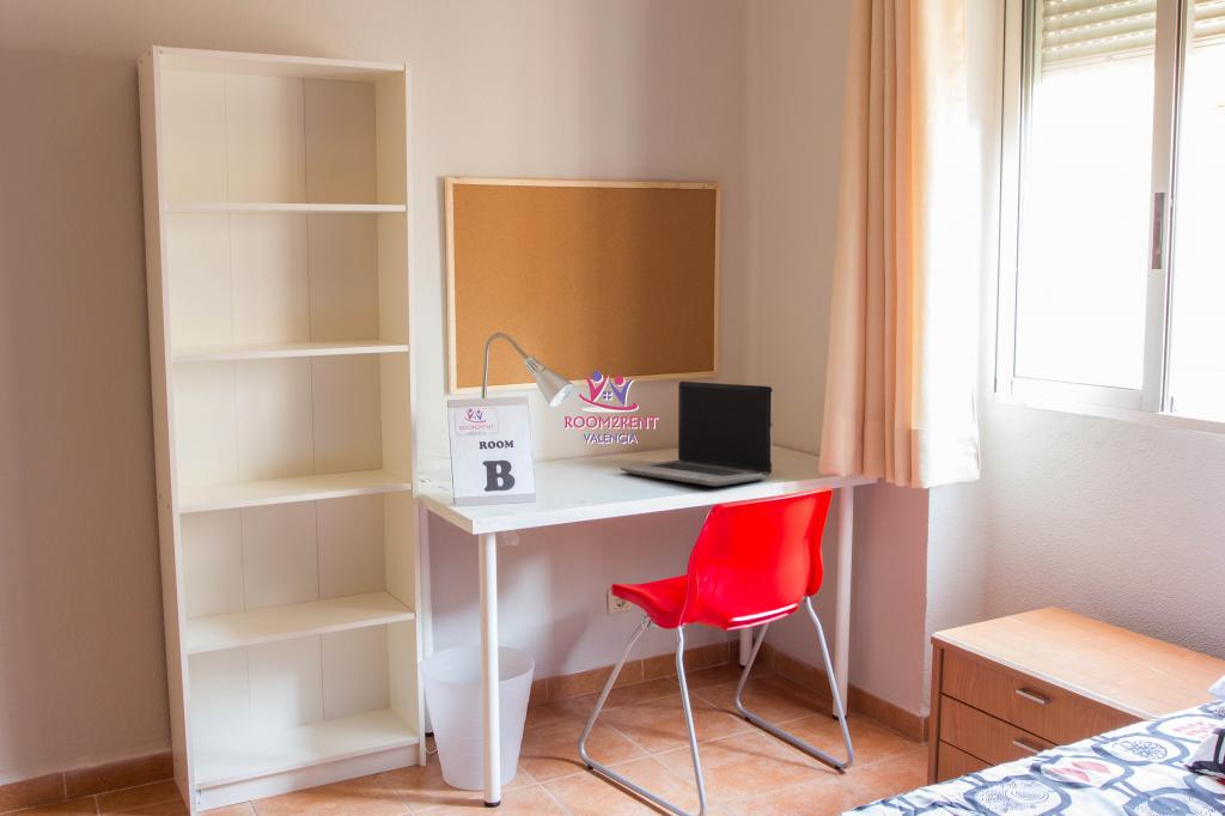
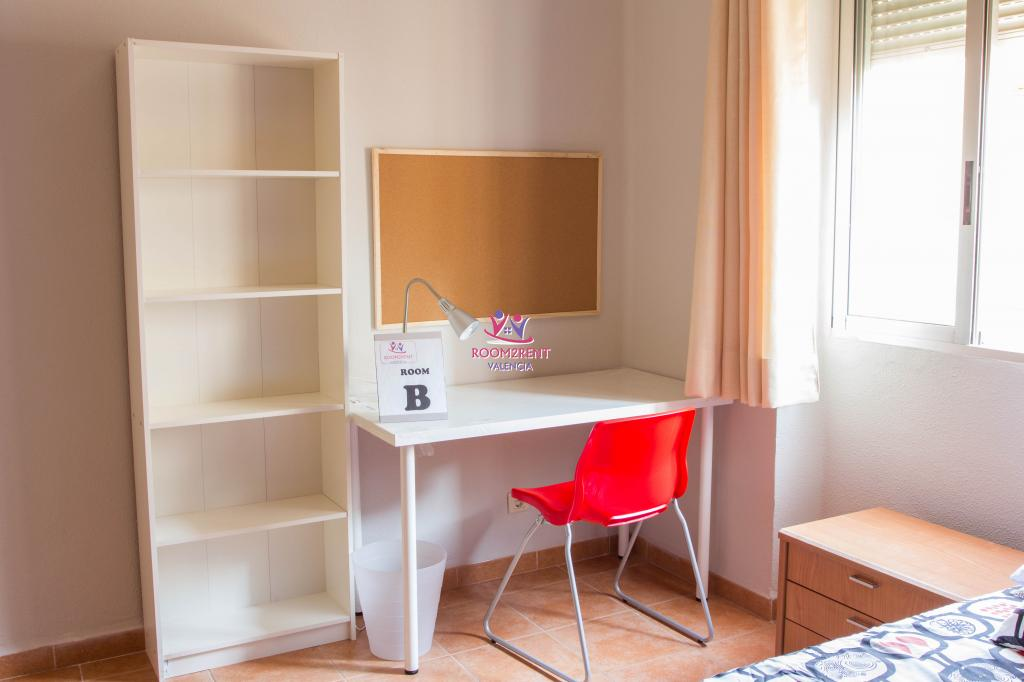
- laptop computer [620,380,774,487]
